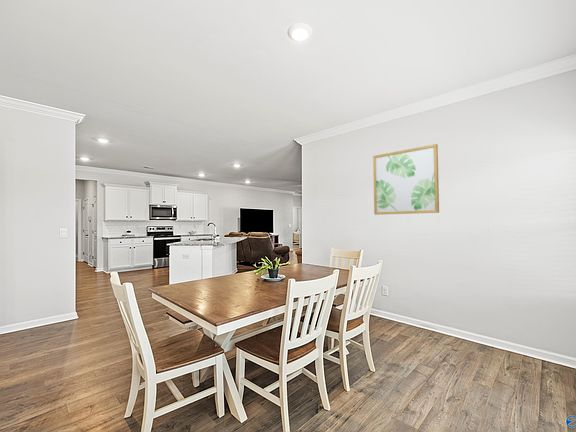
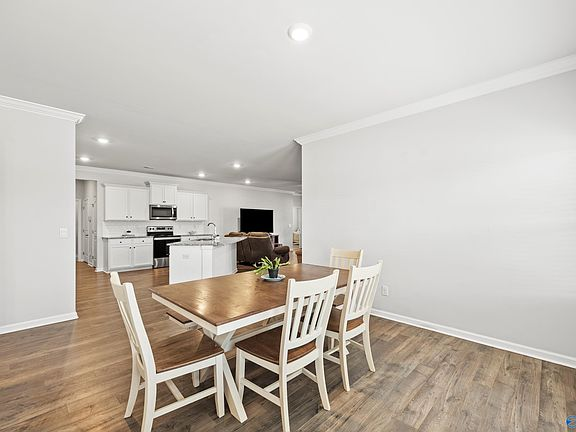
- wall art [372,143,440,216]
